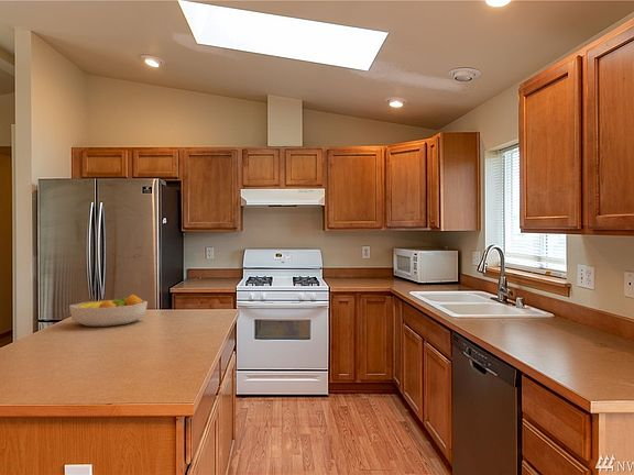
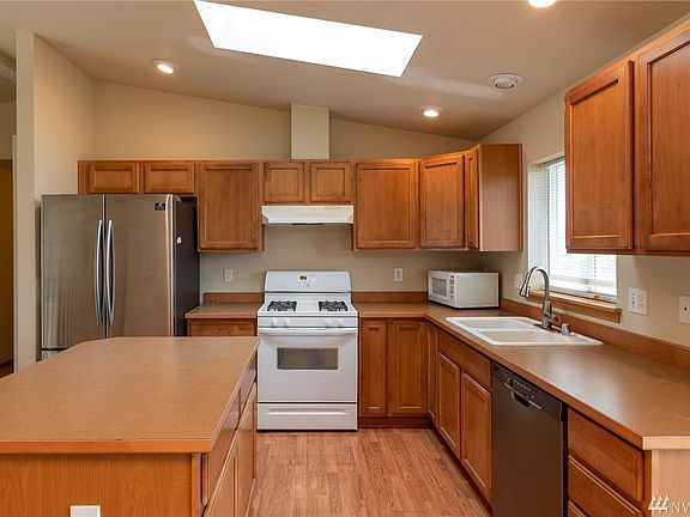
- fruit bowl [68,294,149,328]
